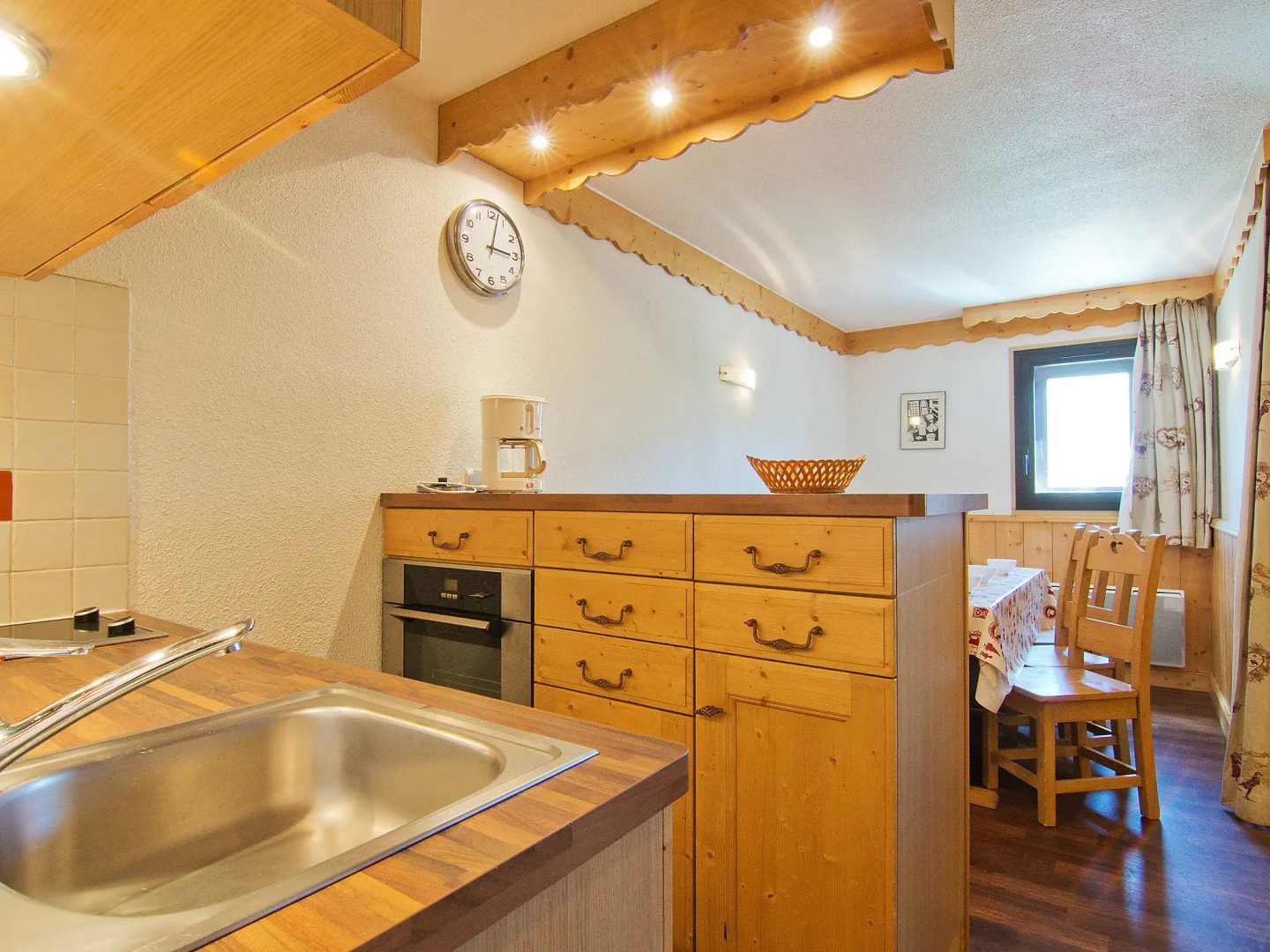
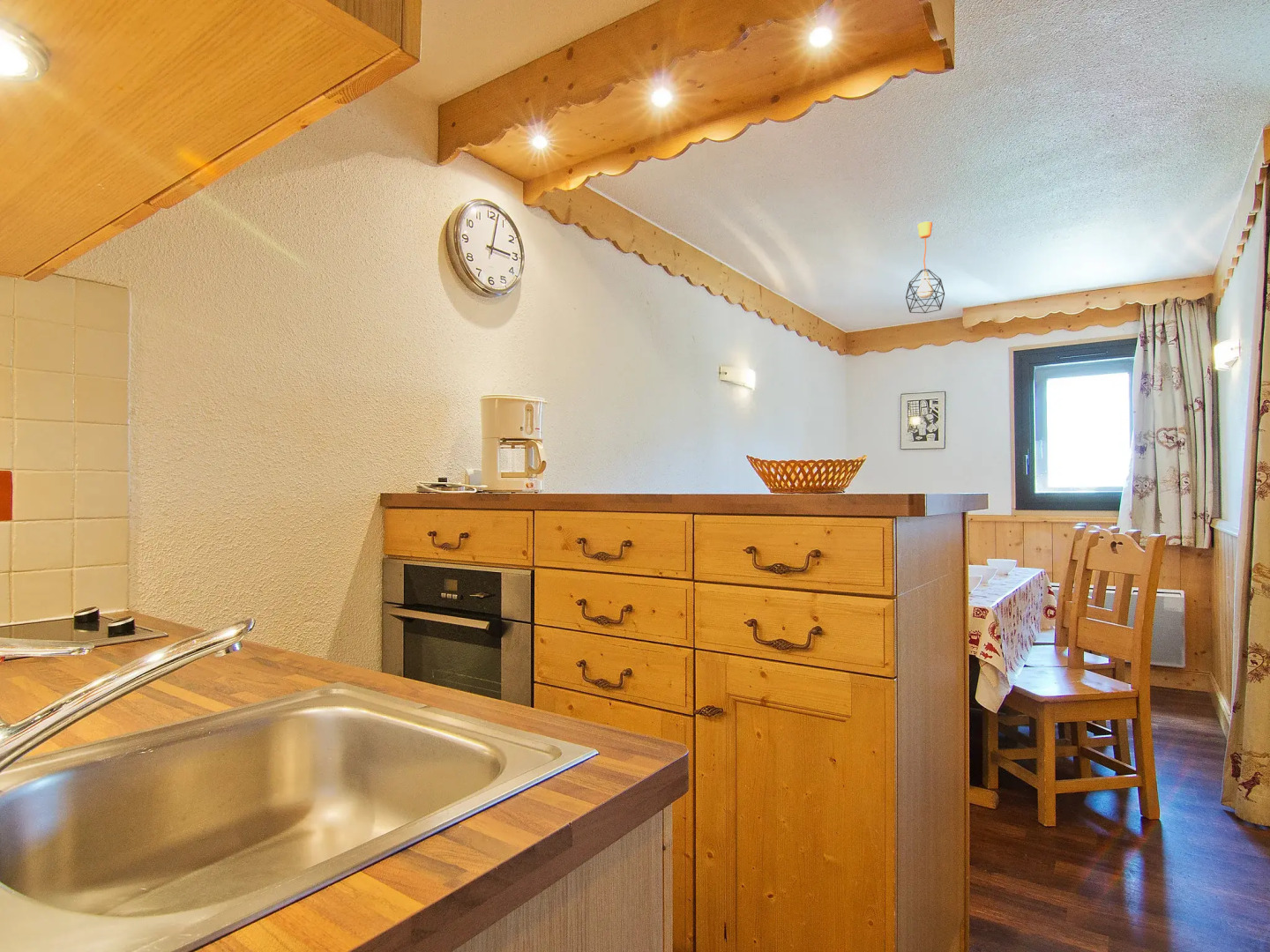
+ pendant light [905,221,945,314]
